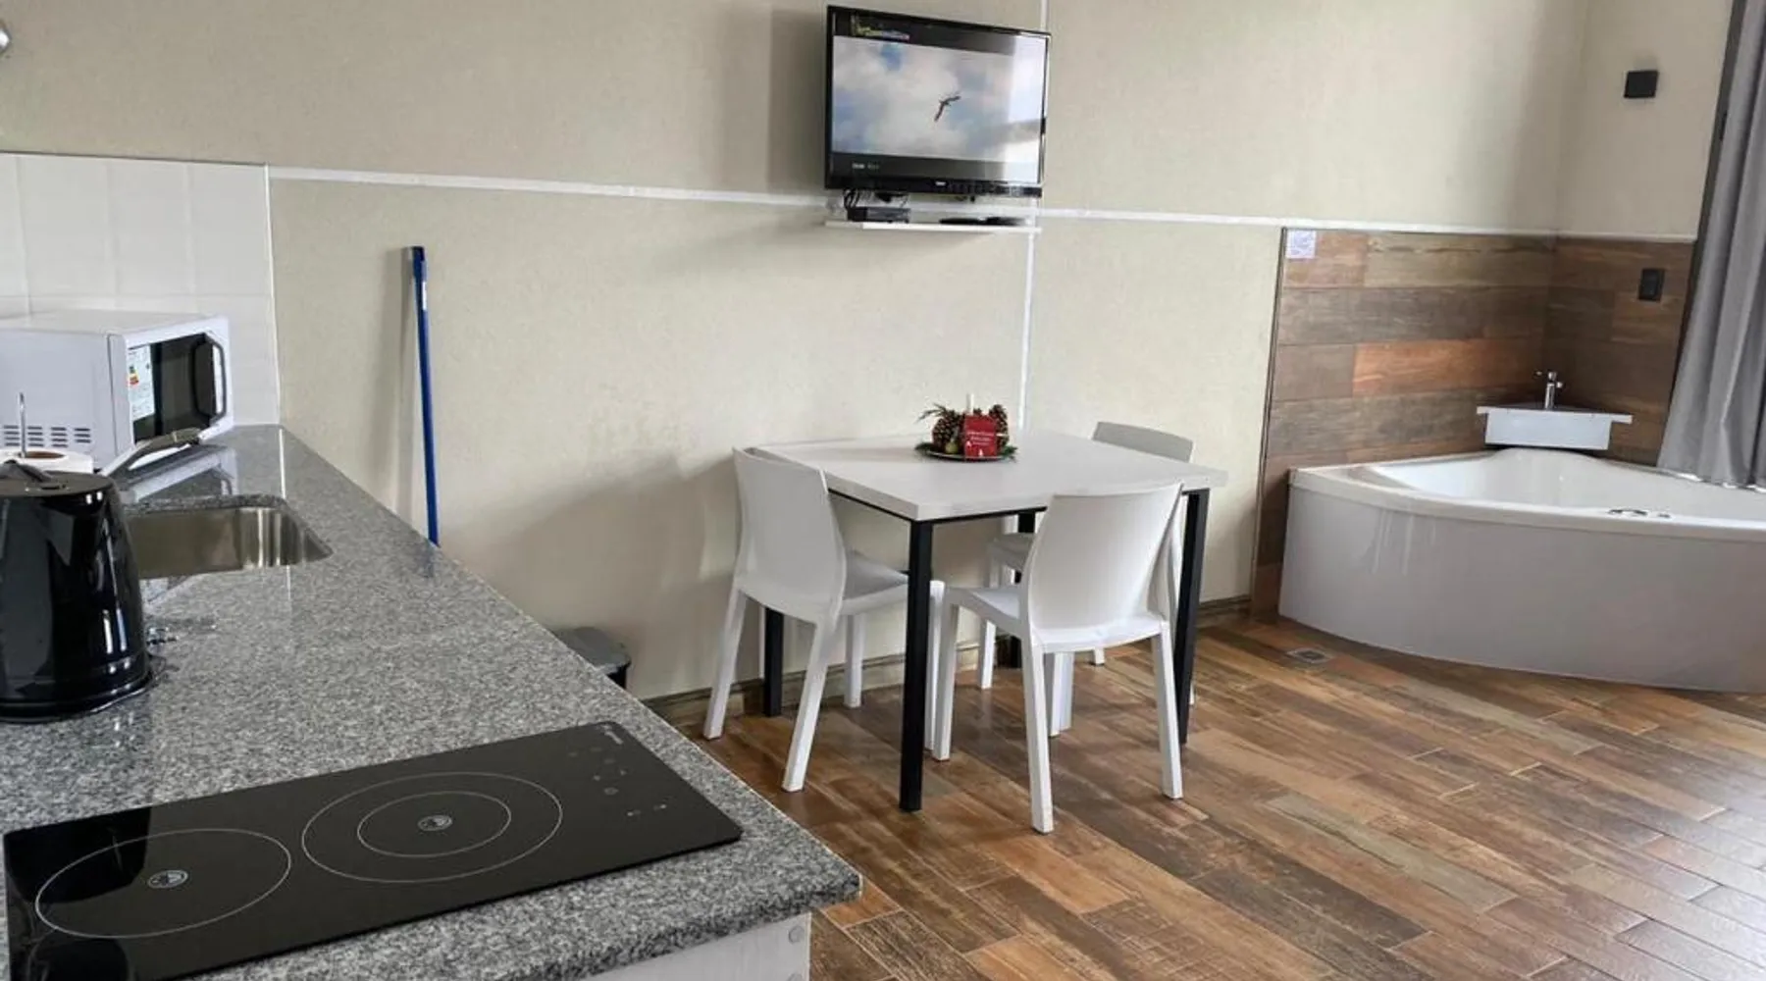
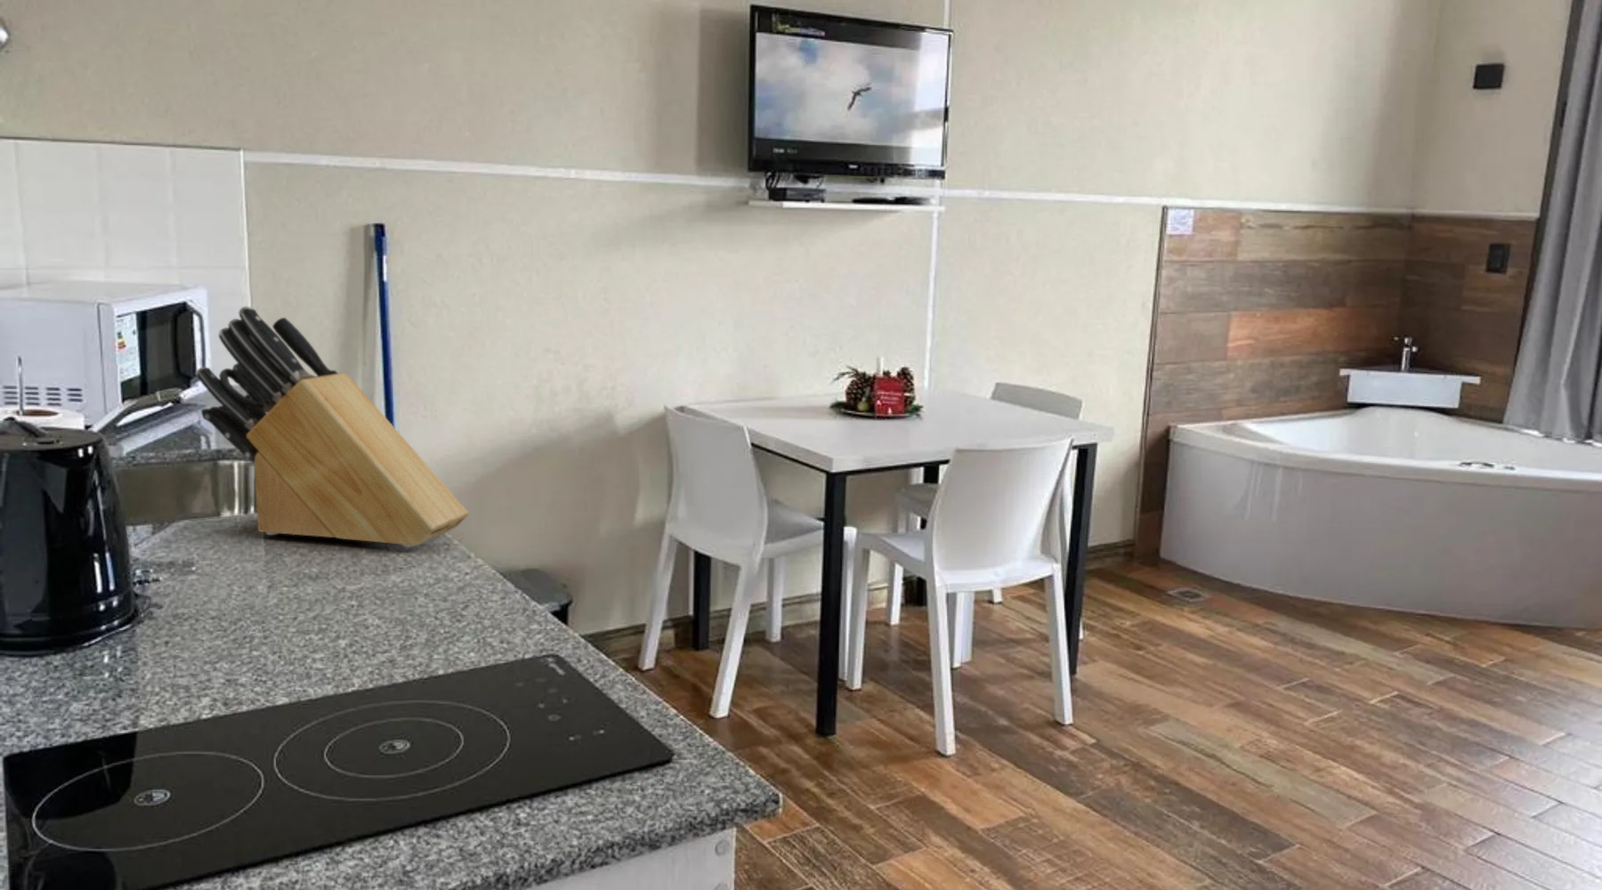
+ knife block [195,306,470,548]
